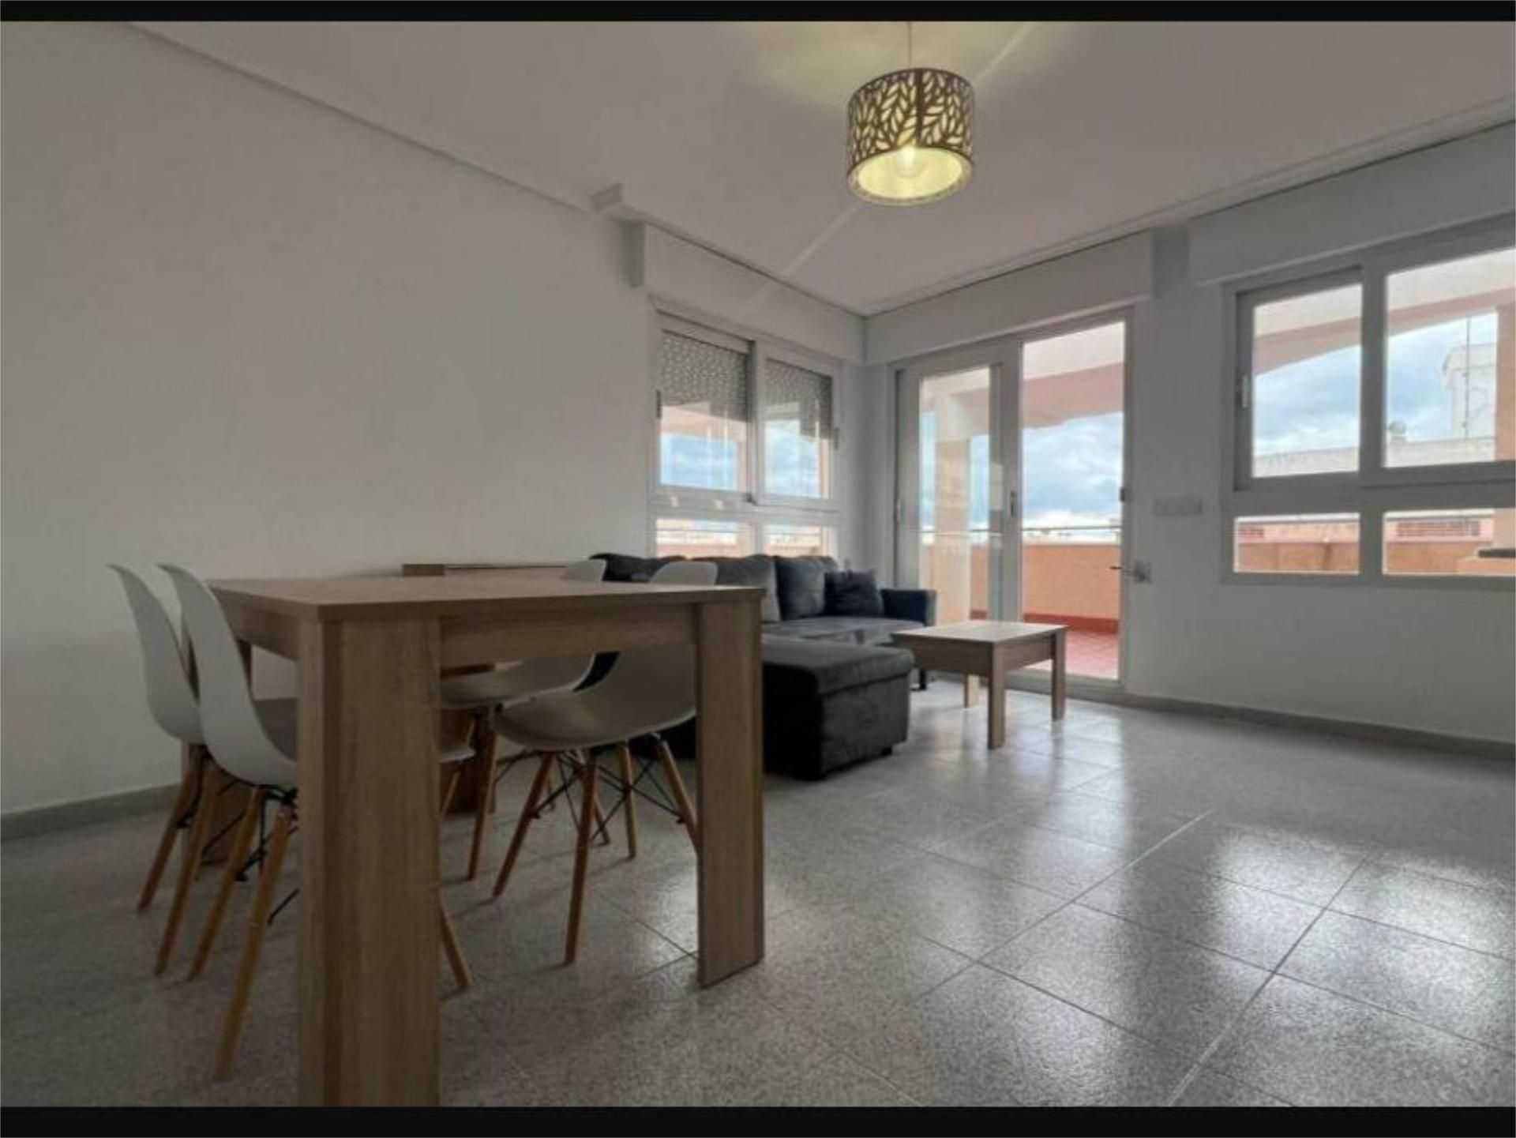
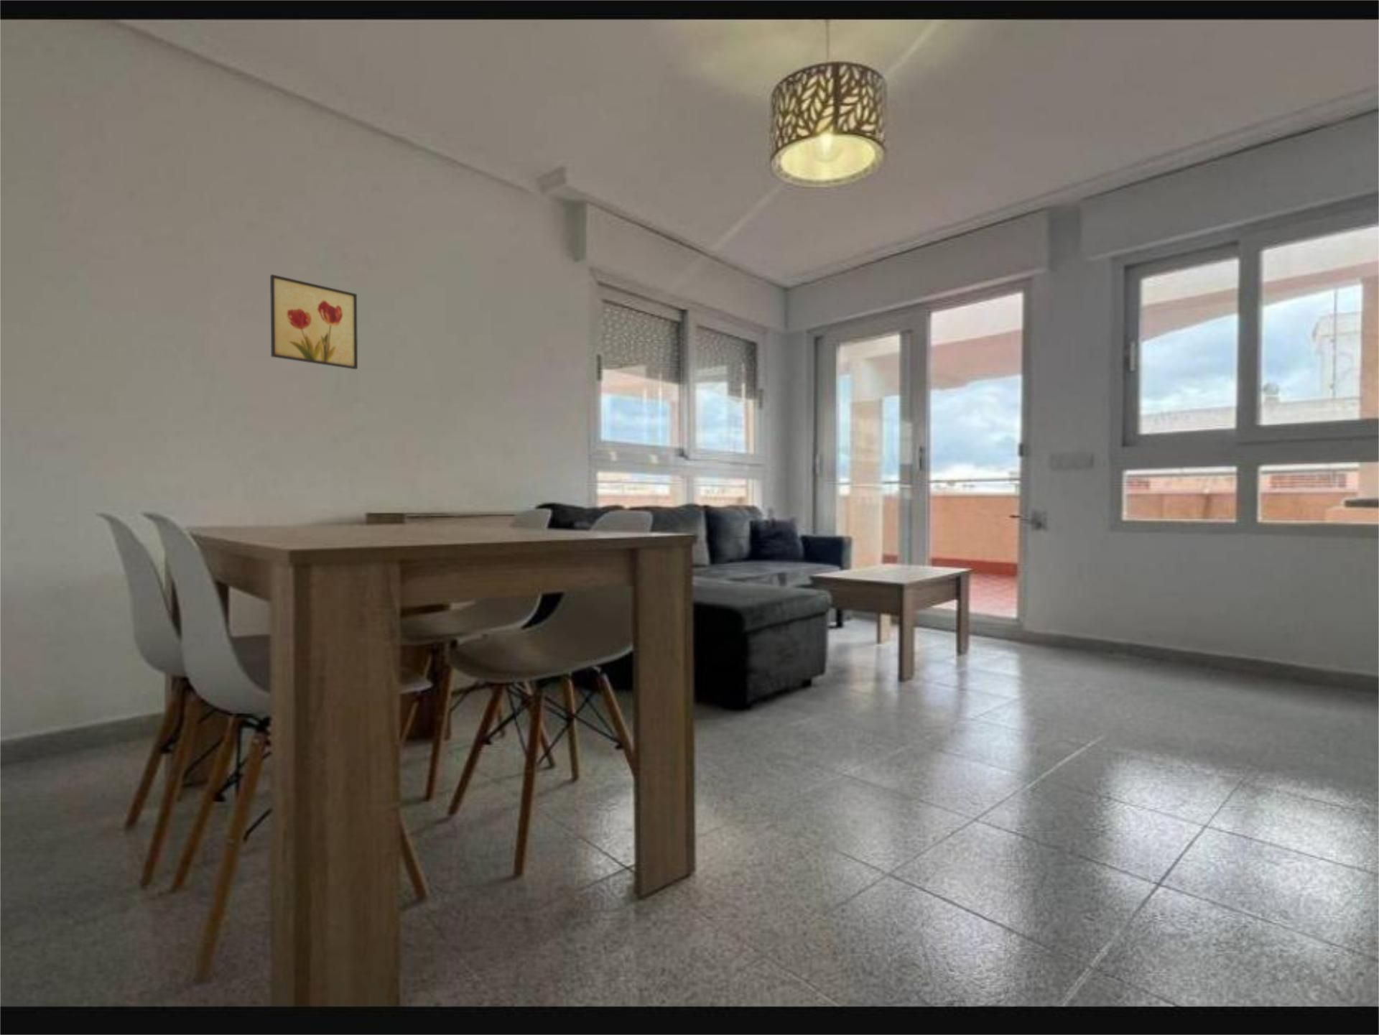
+ wall art [269,274,359,370]
